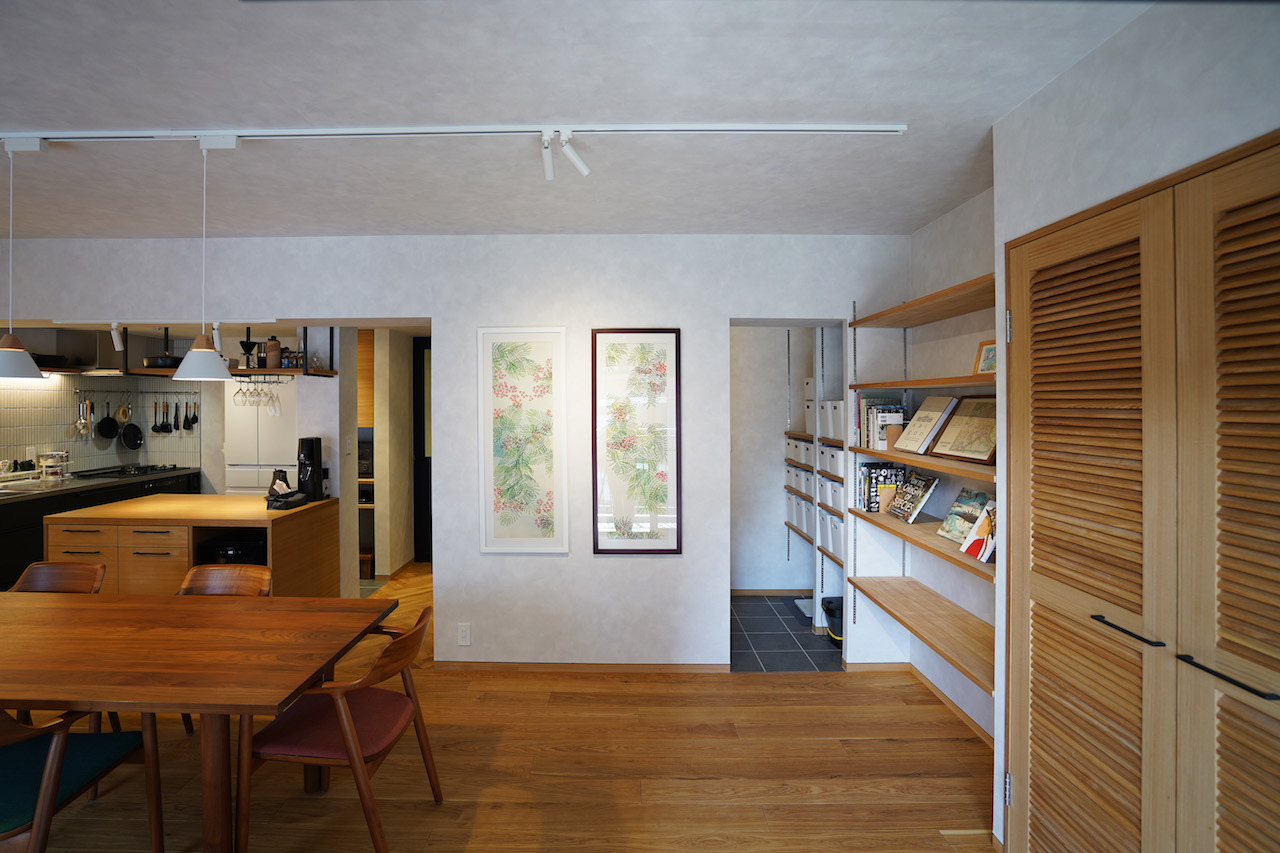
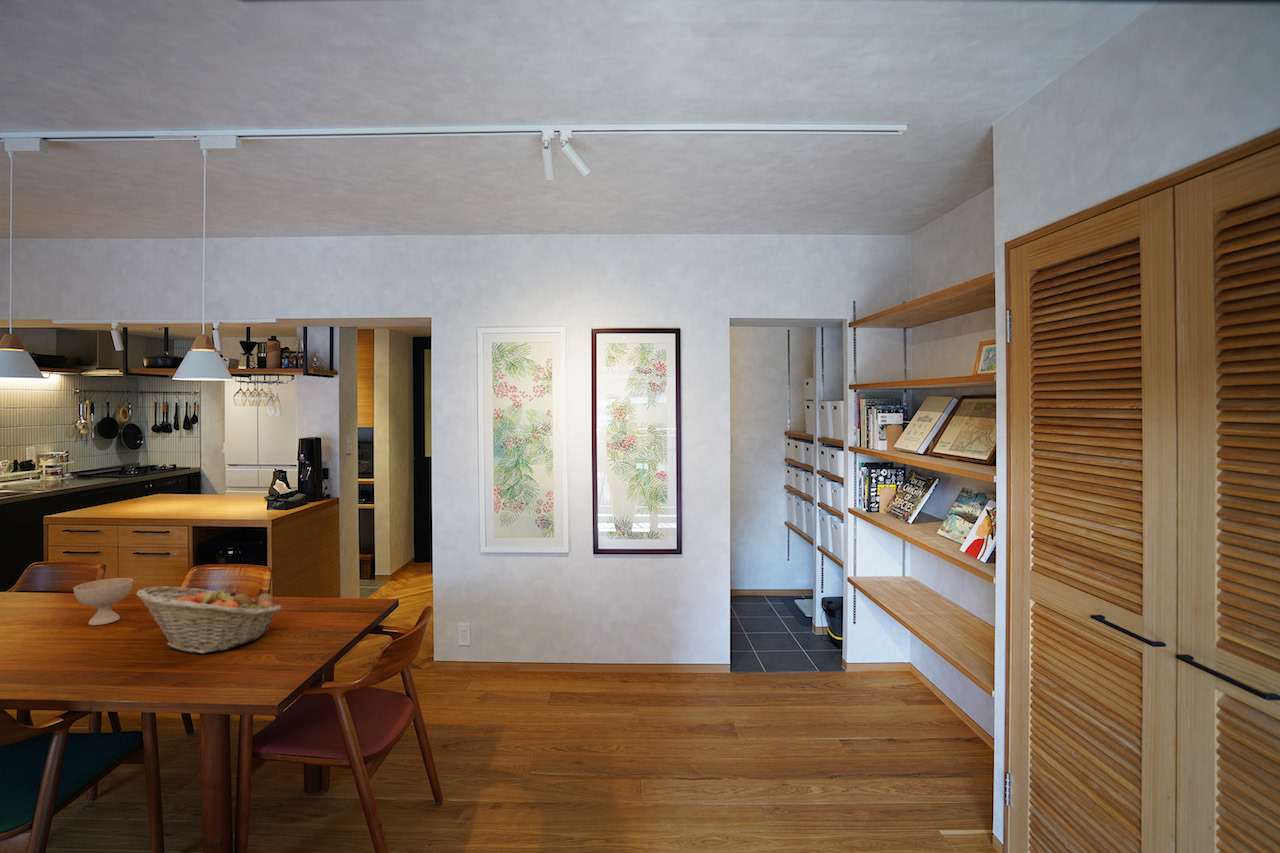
+ bowl [73,577,134,626]
+ fruit basket [136,584,282,654]
